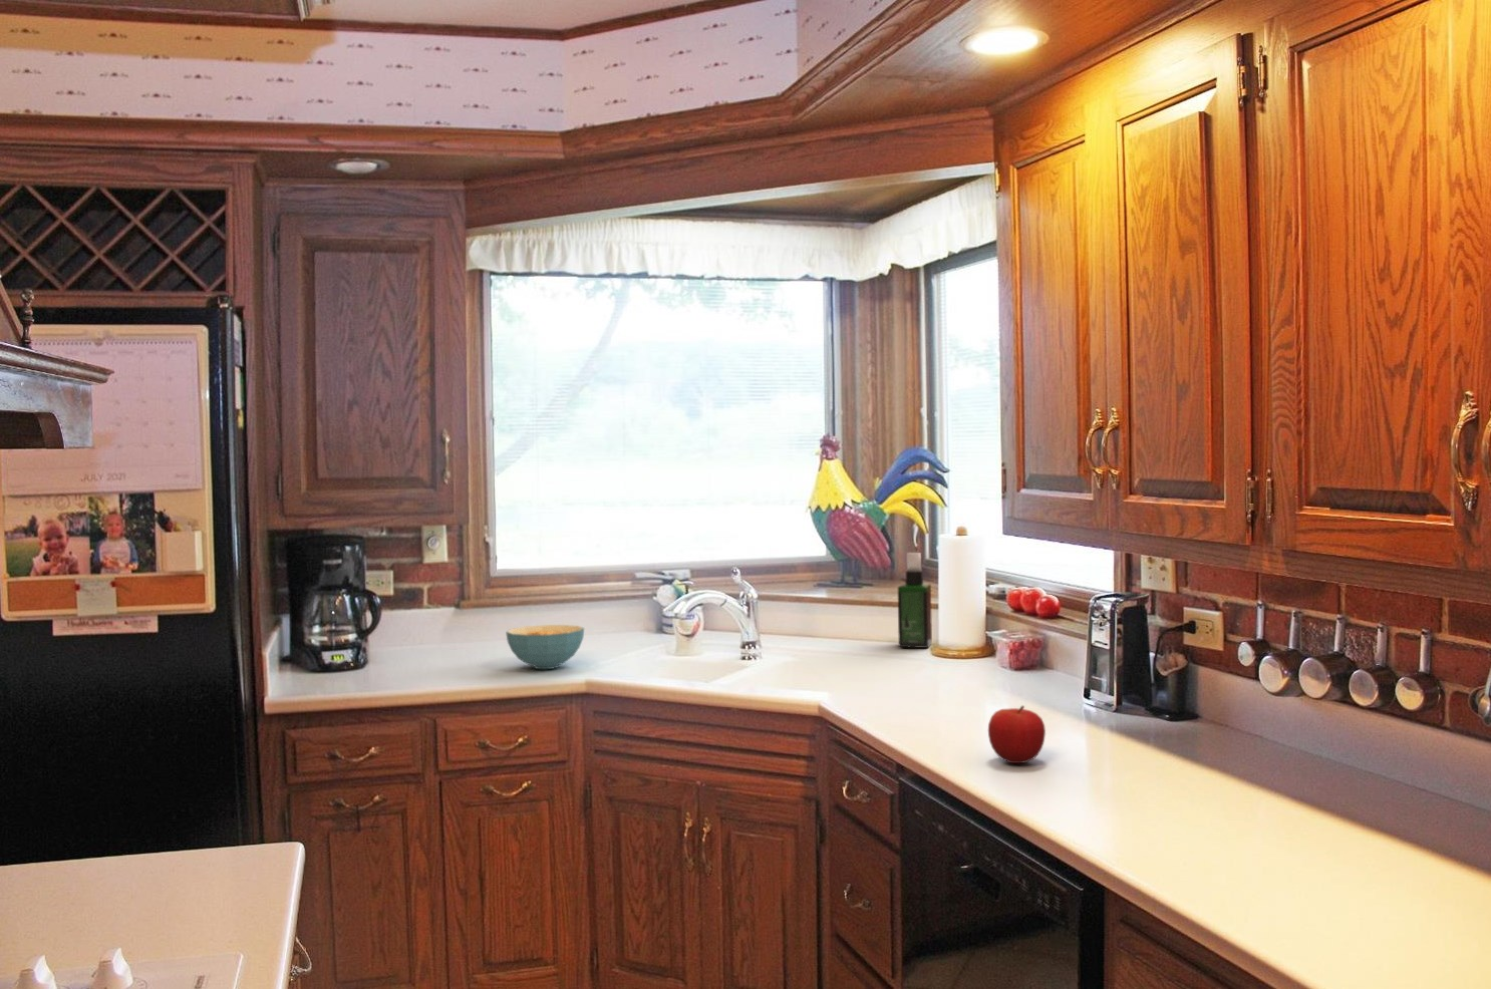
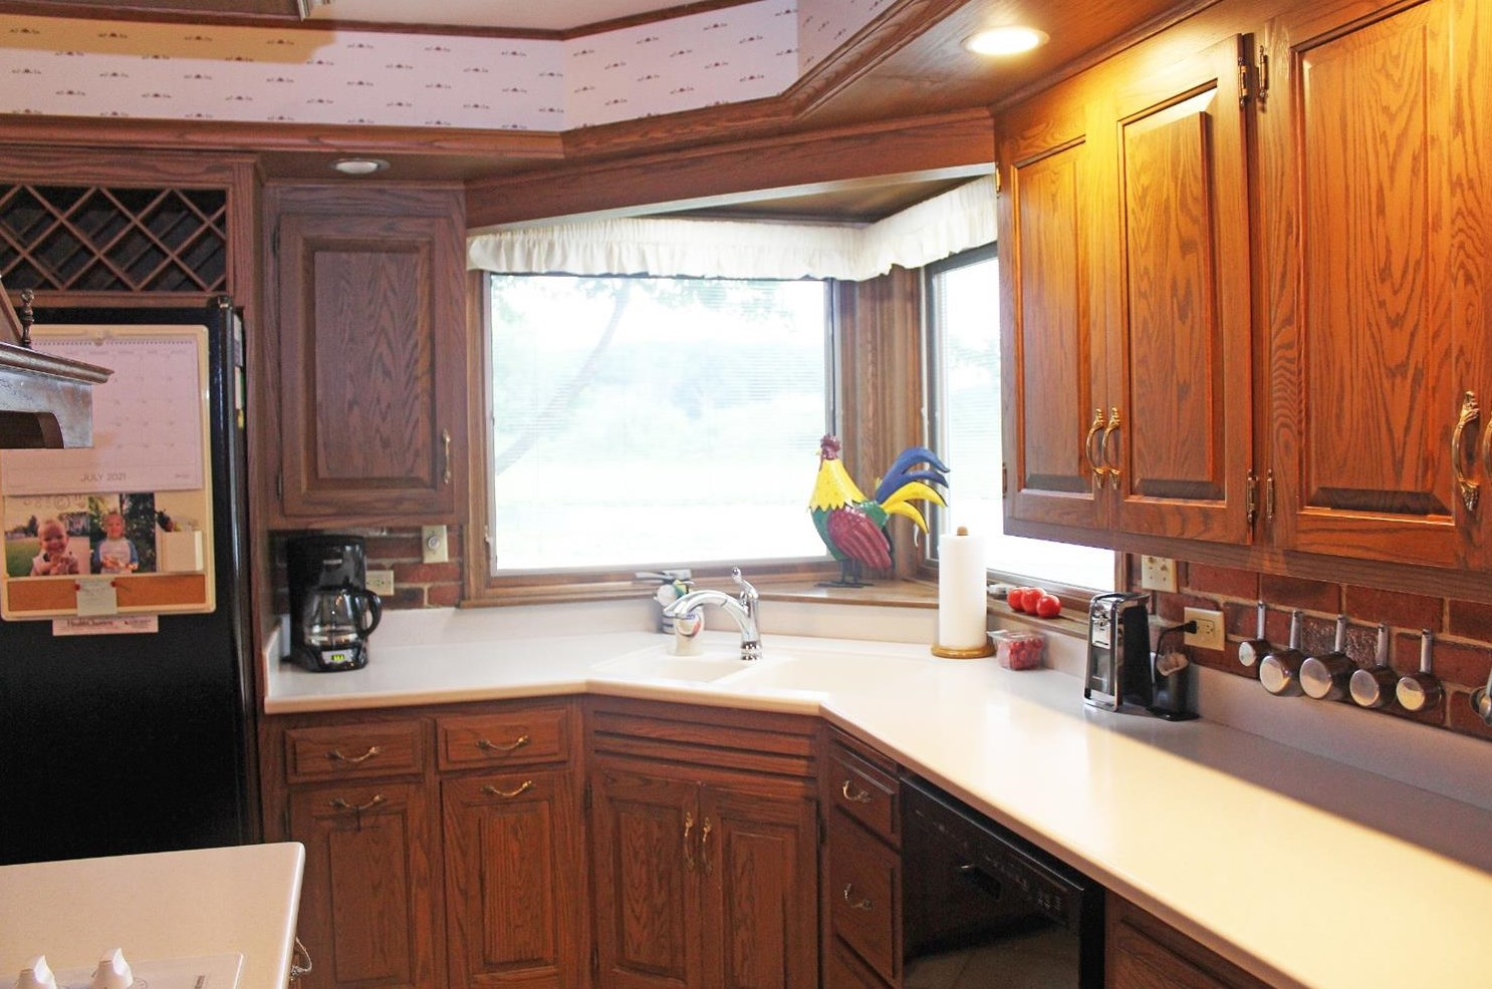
- cereal bowl [504,624,585,670]
- fruit [988,704,1046,764]
- spray bottle [897,552,934,649]
